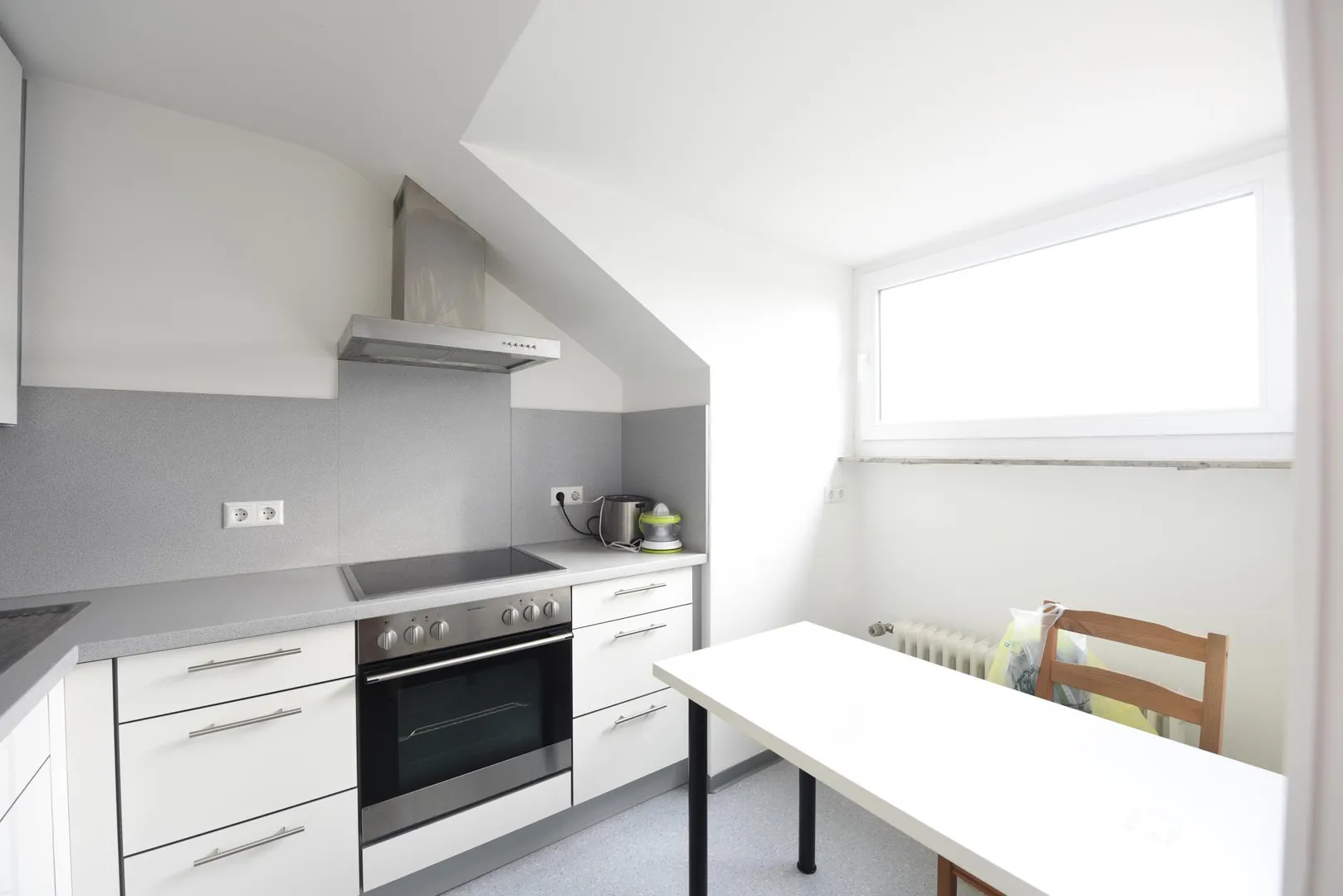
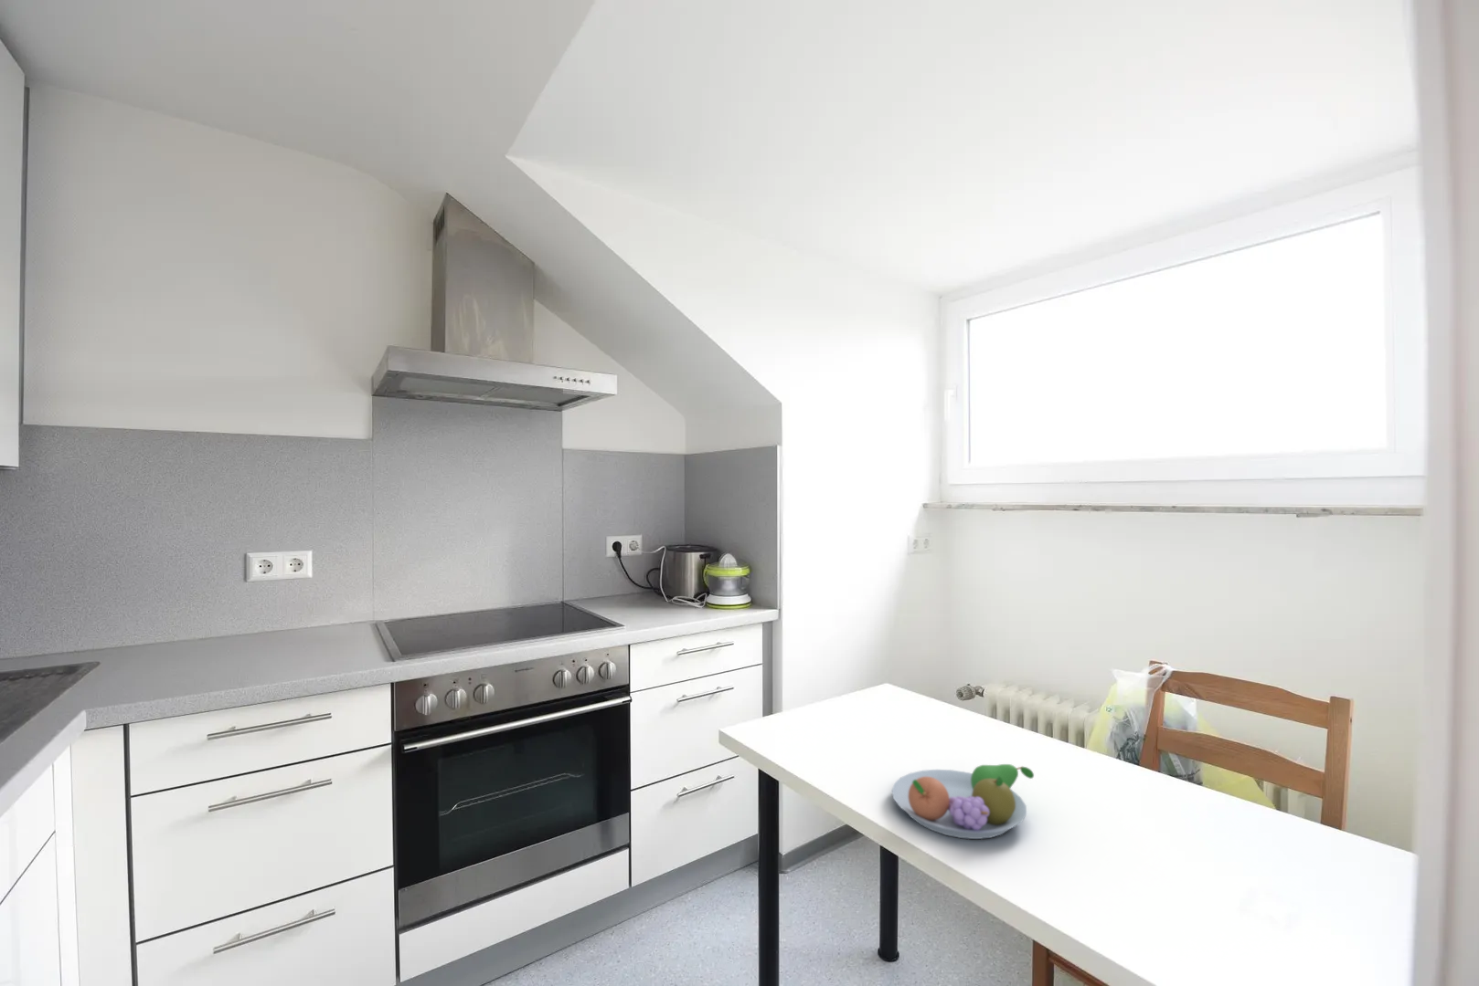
+ fruit bowl [891,764,1035,840]
